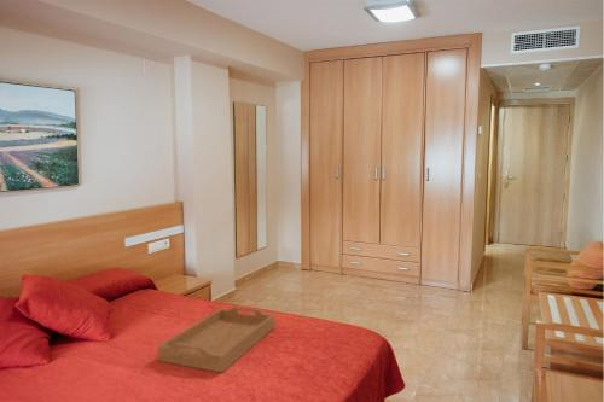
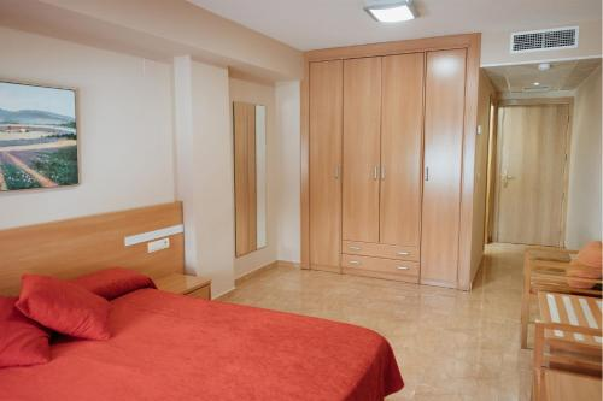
- serving tray [157,305,275,374]
